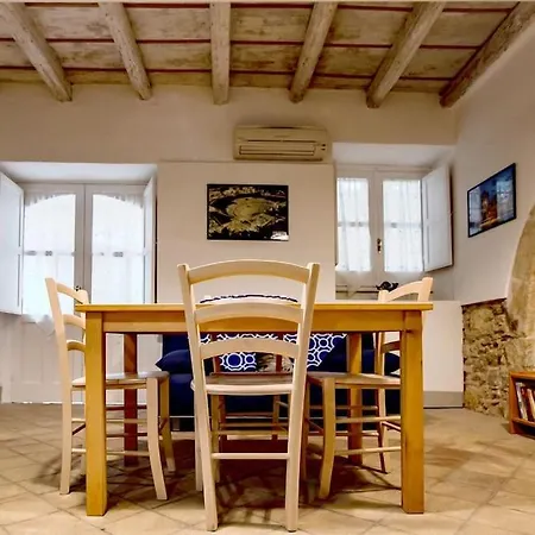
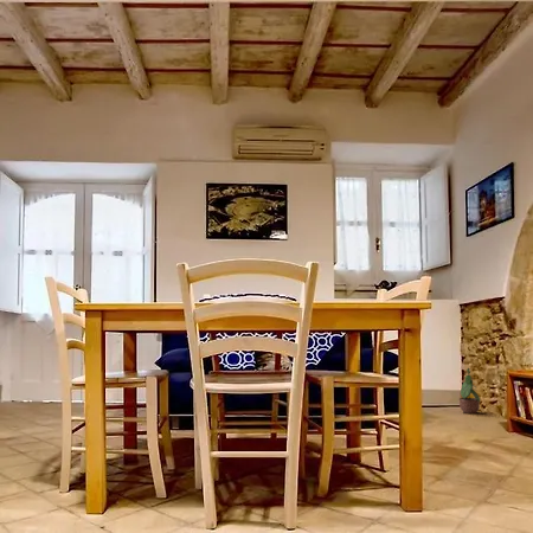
+ potted plant [456,367,481,415]
